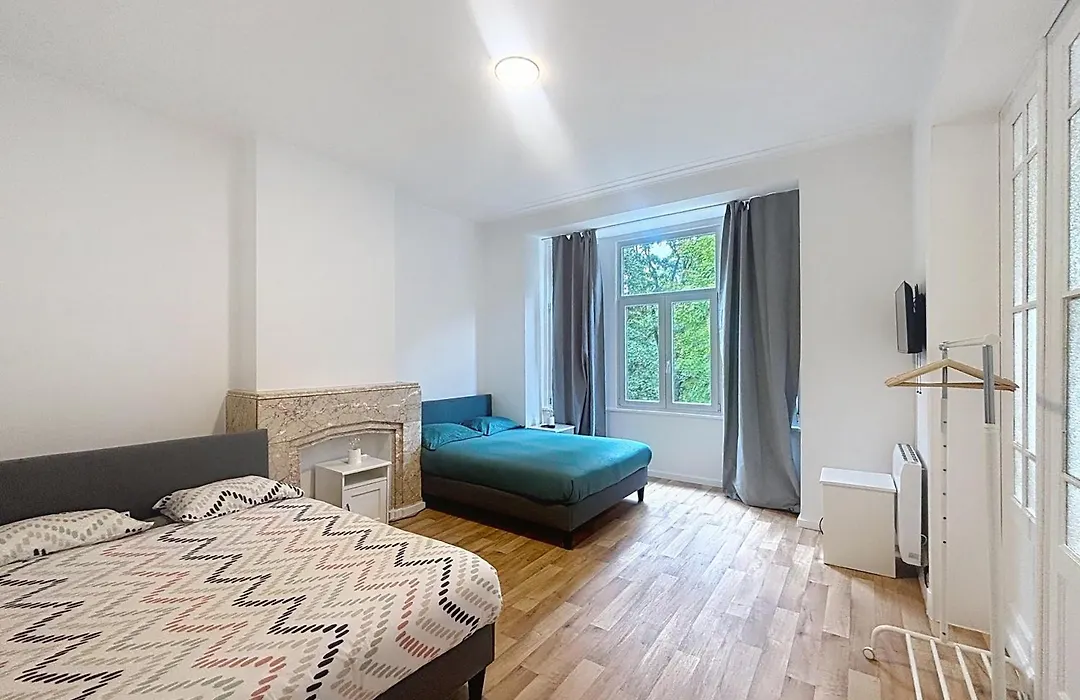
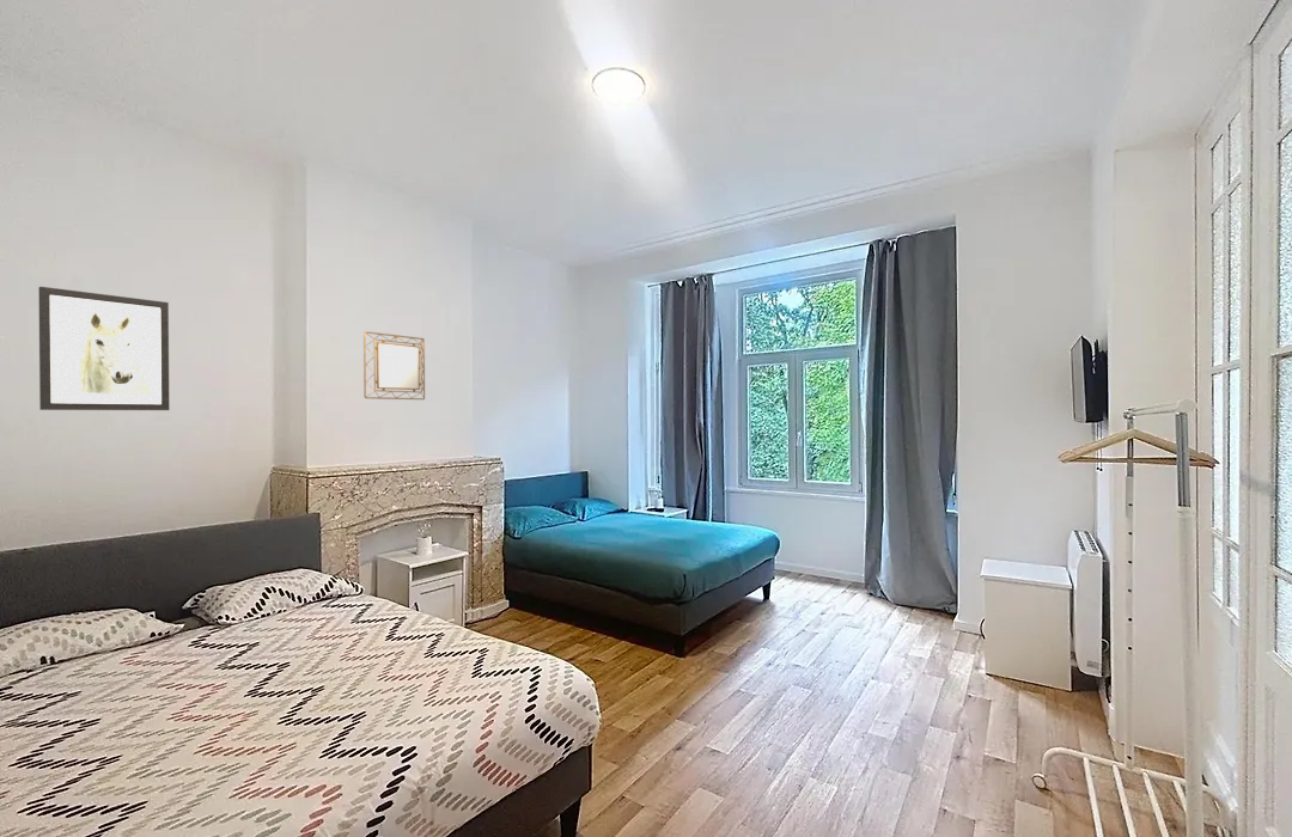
+ home mirror [362,330,426,401]
+ wall art [37,286,170,411]
